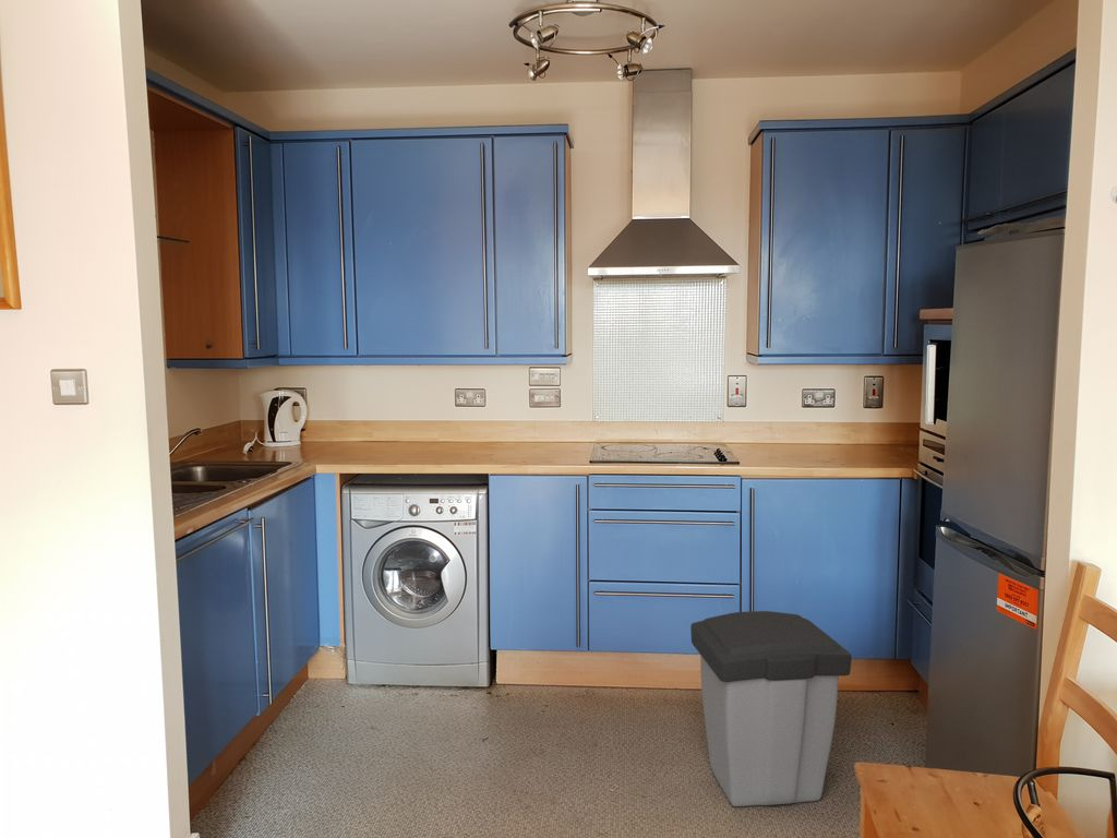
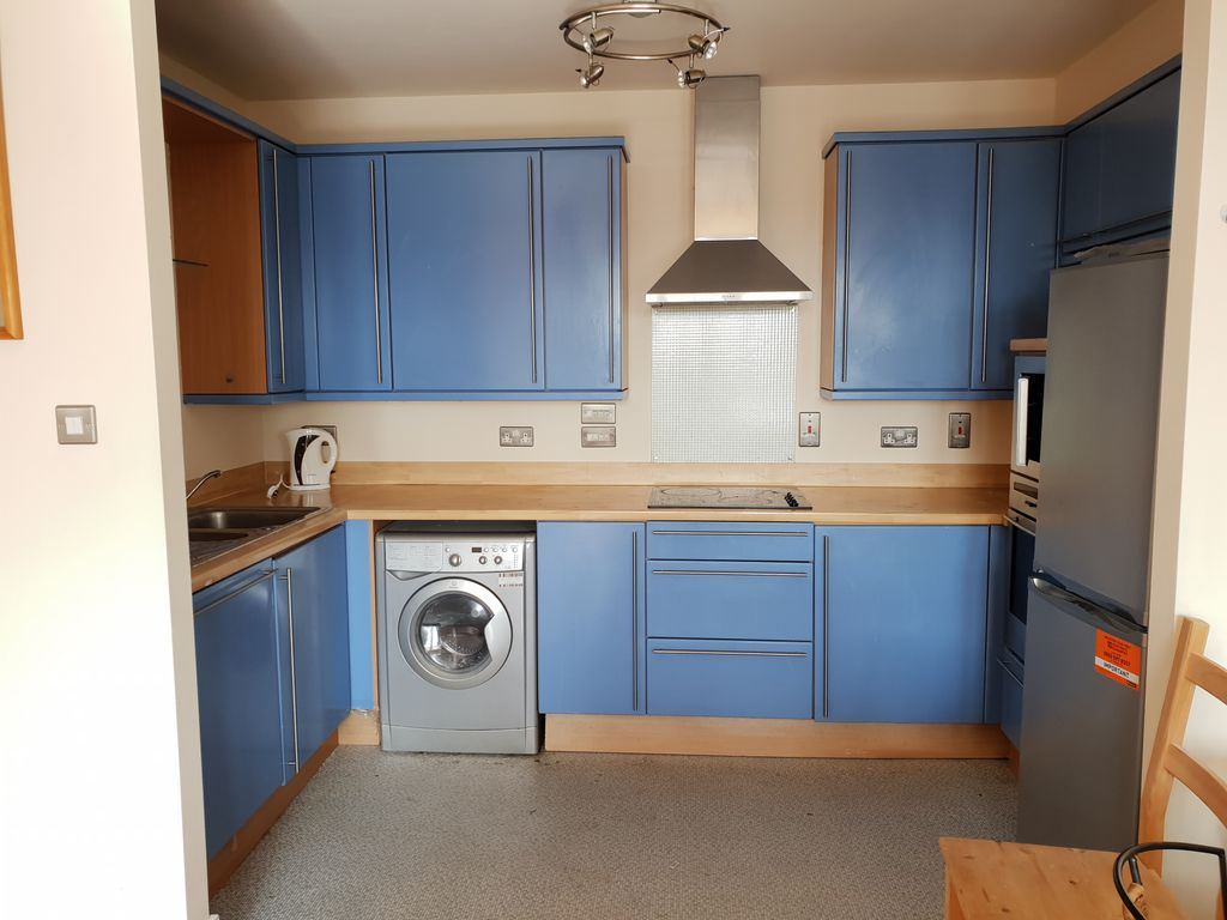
- trash can [689,610,853,807]
